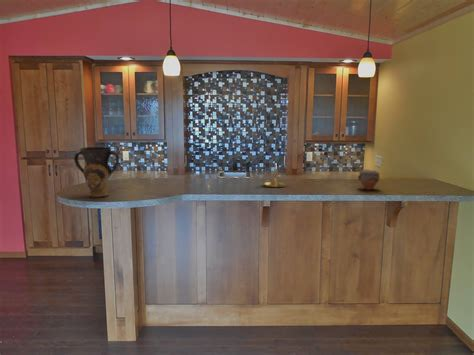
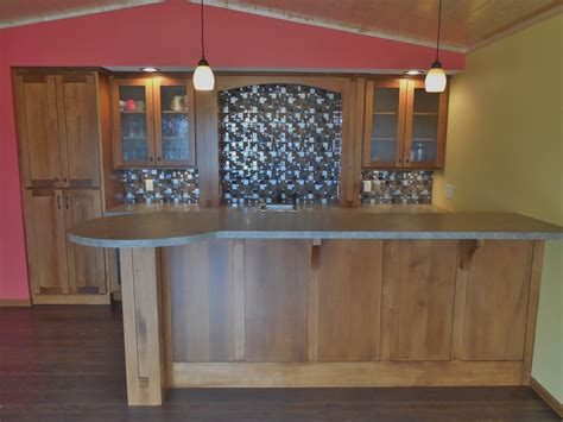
- candle holder [259,164,288,188]
- jar [357,168,381,191]
- vase [73,146,120,198]
